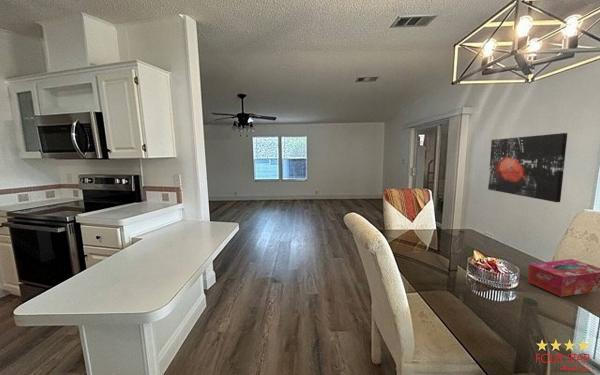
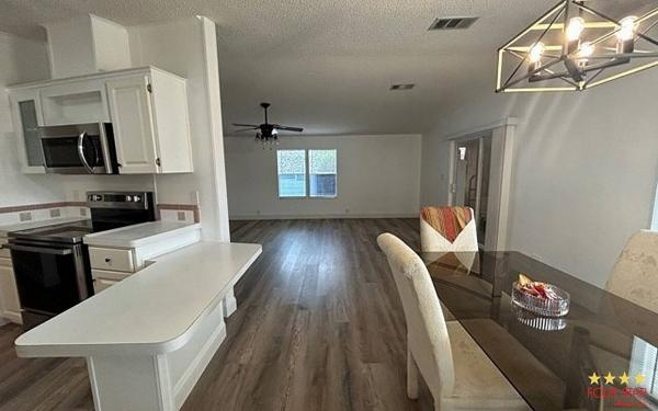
- wall art [487,132,568,203]
- tissue box [527,258,600,298]
